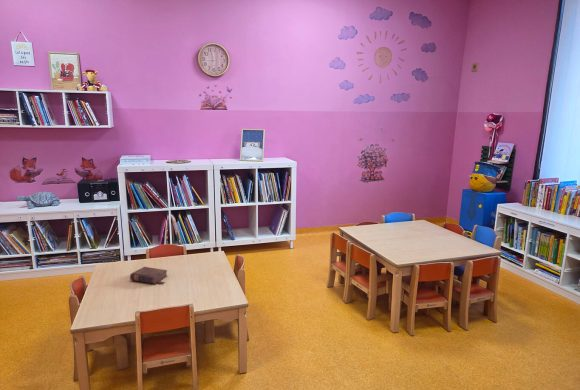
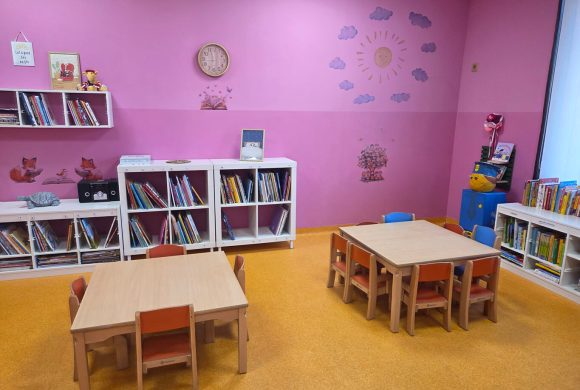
- book [129,266,168,285]
